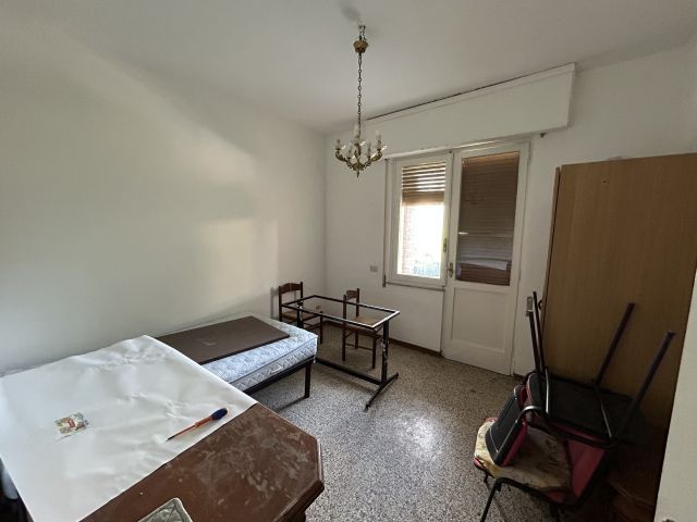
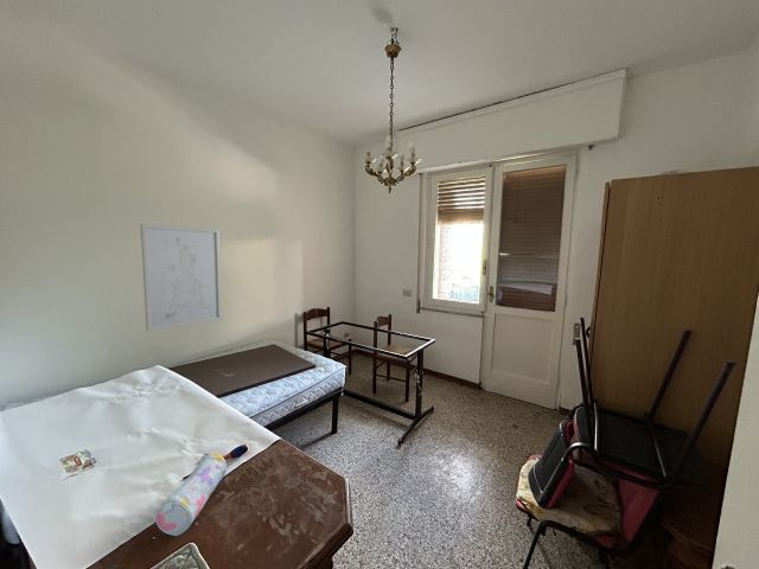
+ pencil case [155,450,228,537]
+ wall art [139,223,223,333]
